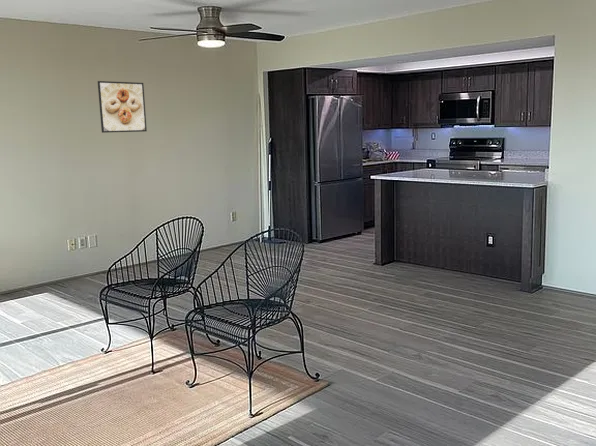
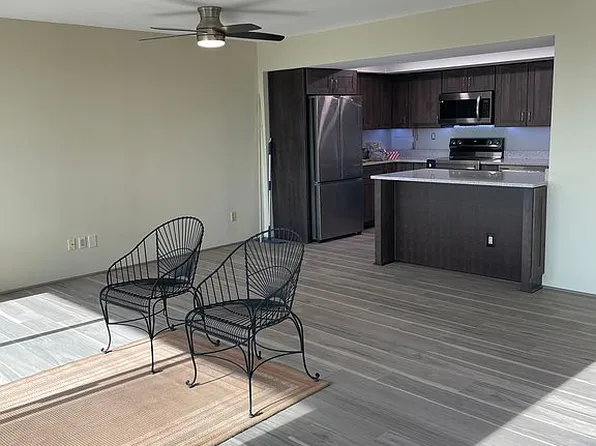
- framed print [97,80,148,134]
